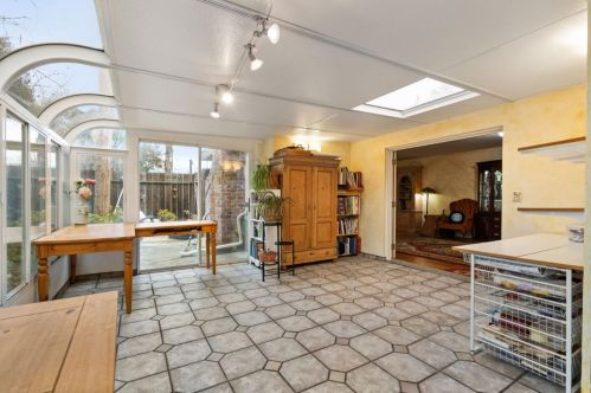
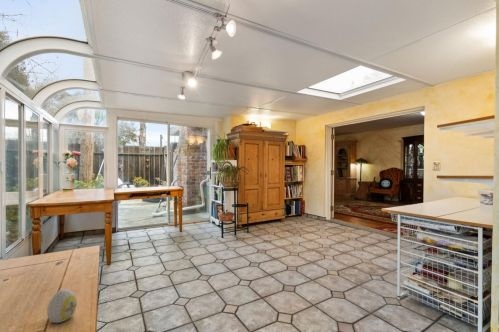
+ decorative egg [46,288,78,324]
